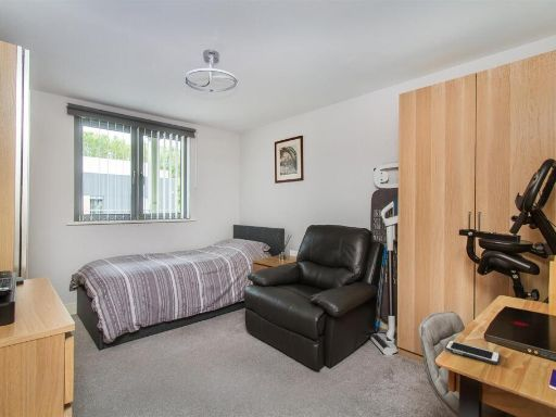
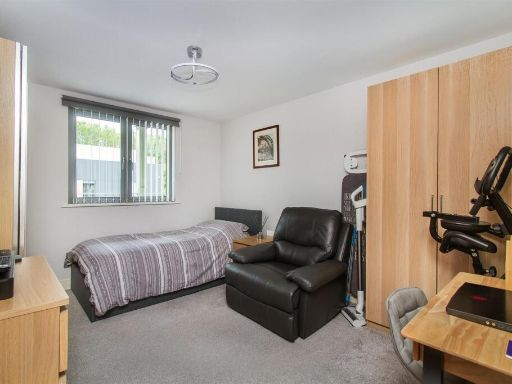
- cell phone [444,339,502,365]
